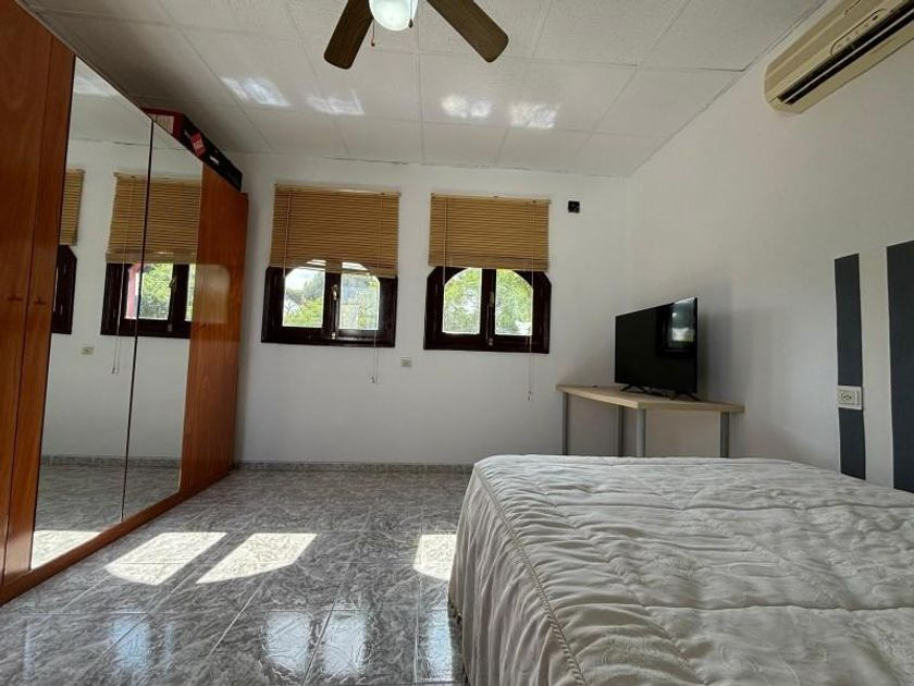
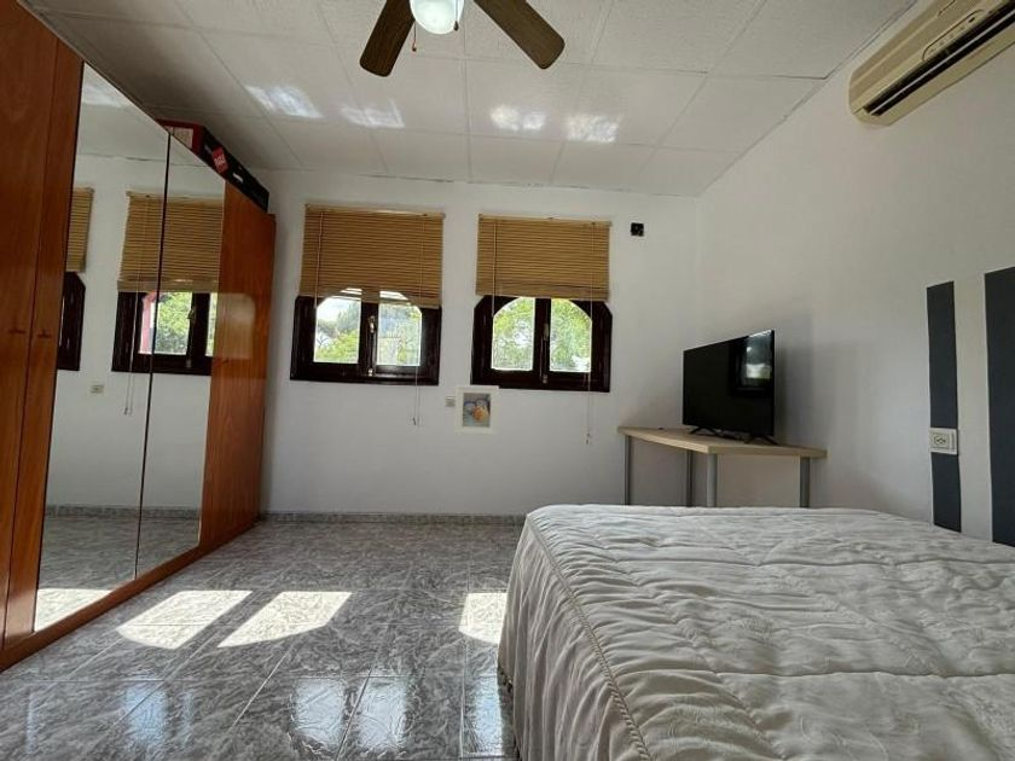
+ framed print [453,383,500,436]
